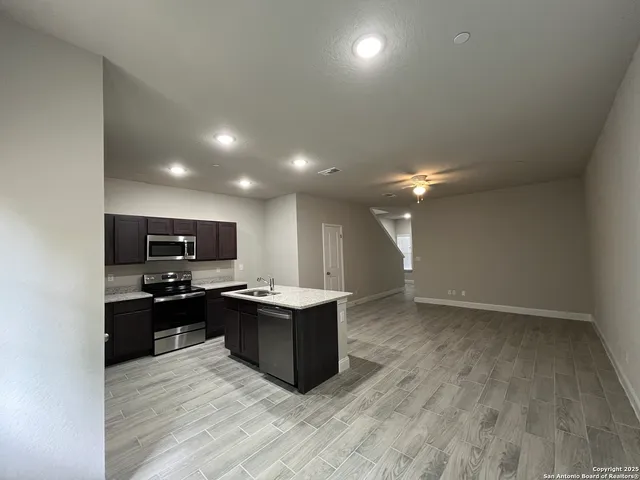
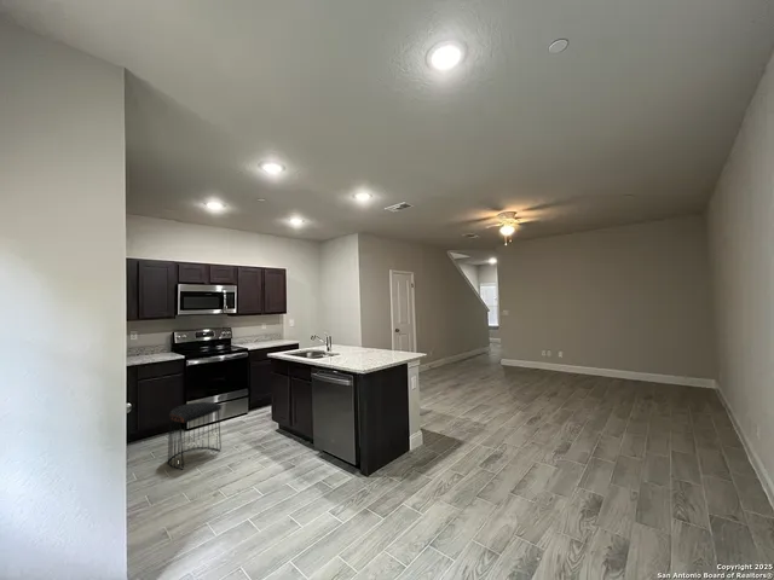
+ stool [167,401,223,471]
